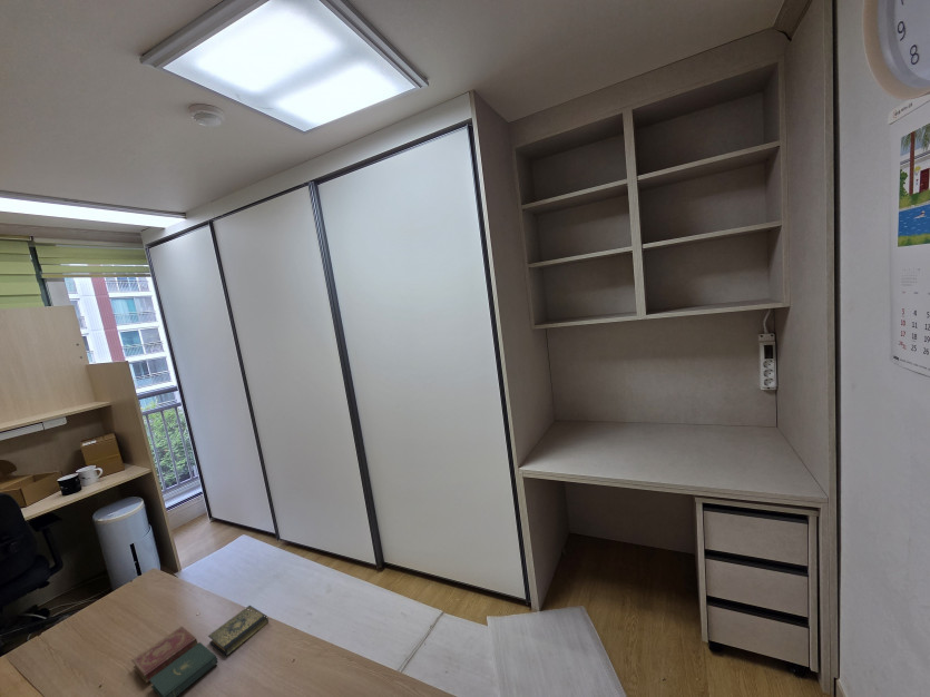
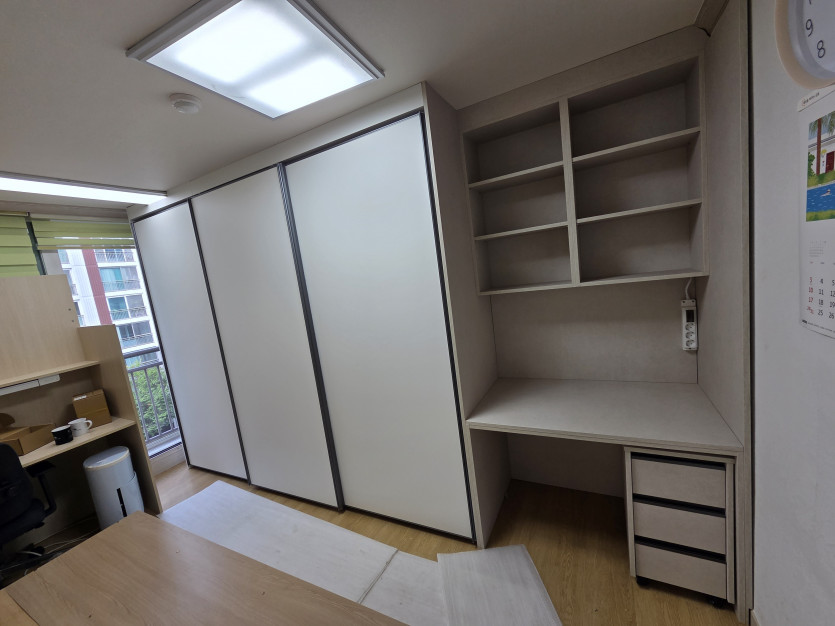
- book [130,605,270,697]
